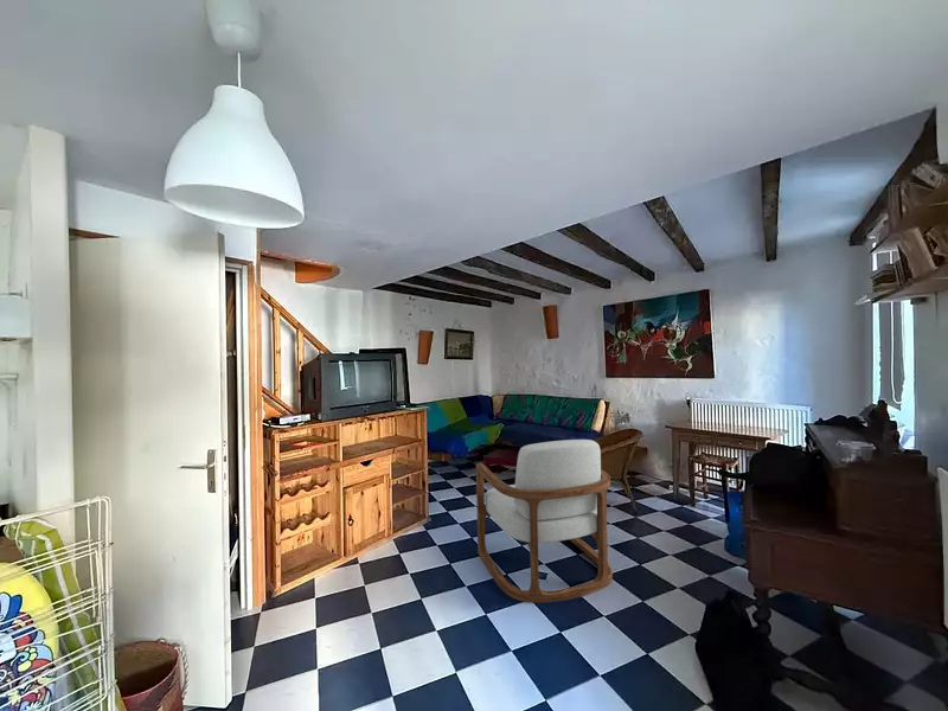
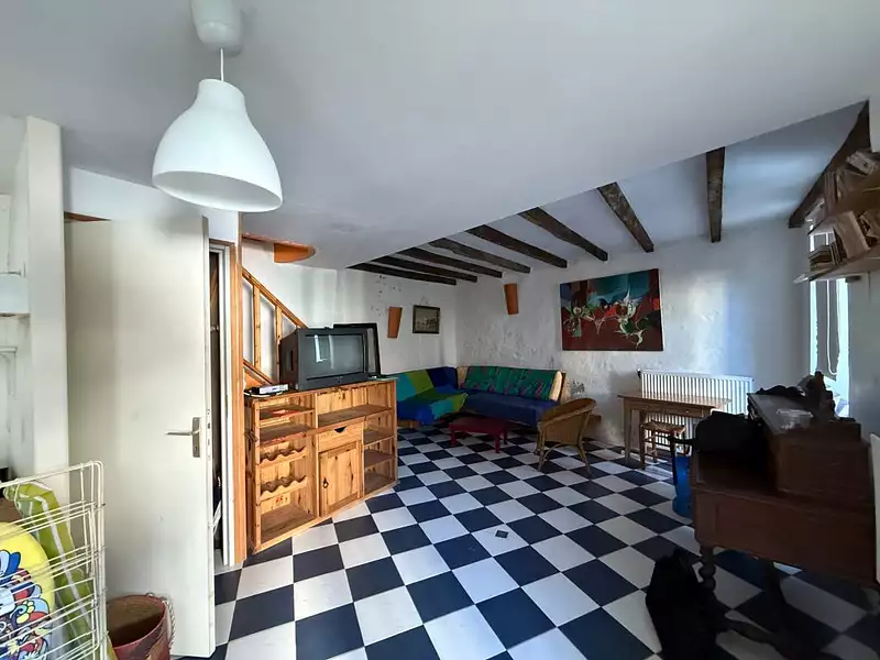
- armchair [475,438,614,604]
